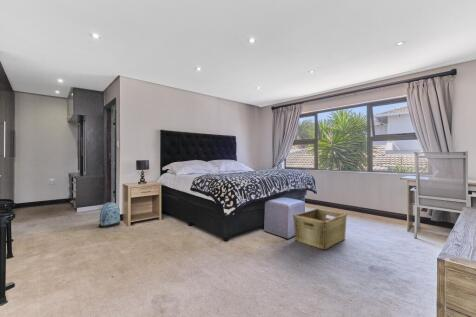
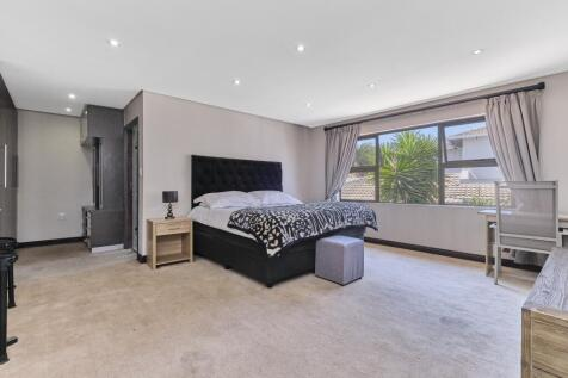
- hamper [292,208,348,251]
- backpack [98,201,121,229]
